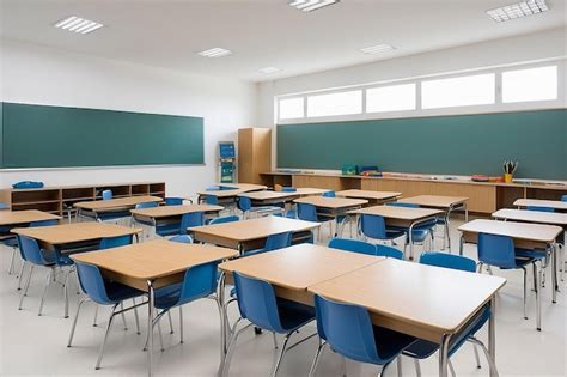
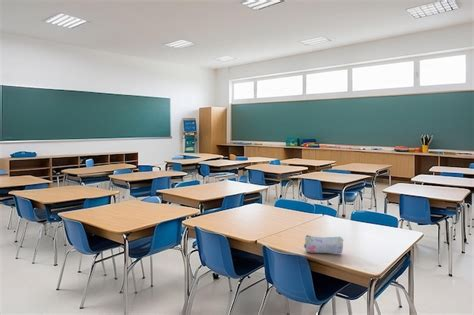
+ pencil case [303,234,344,254]
